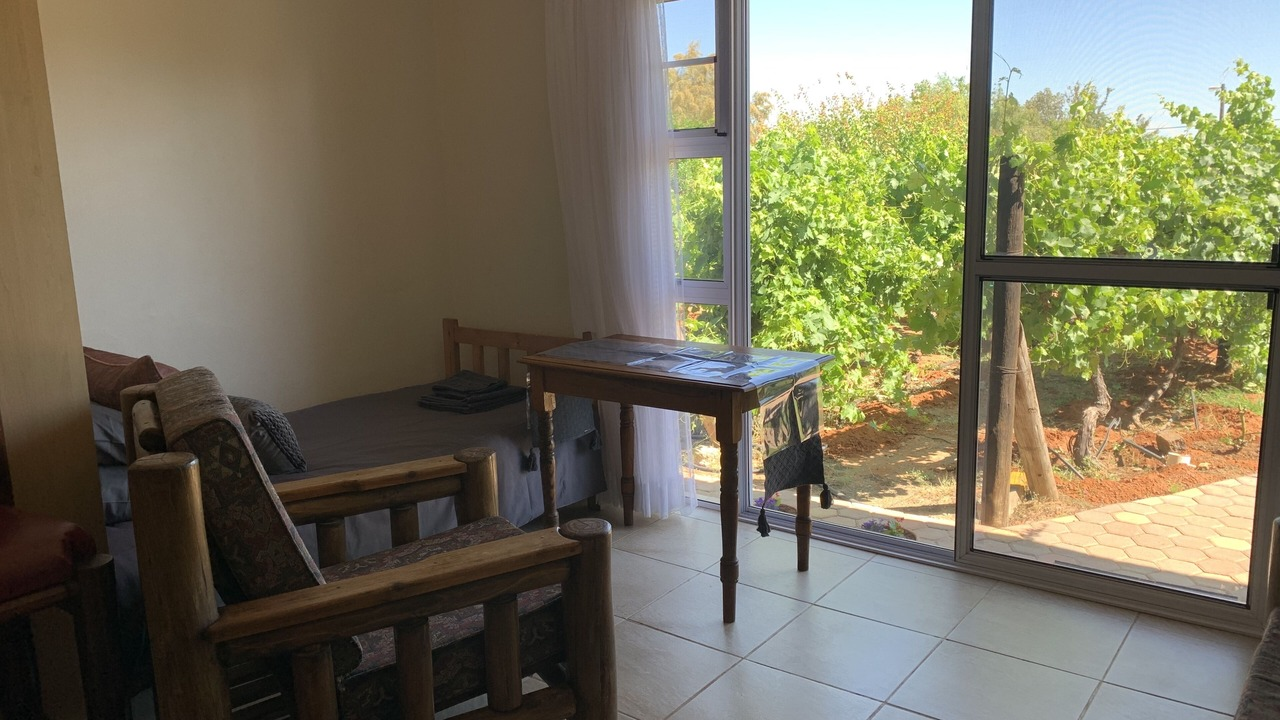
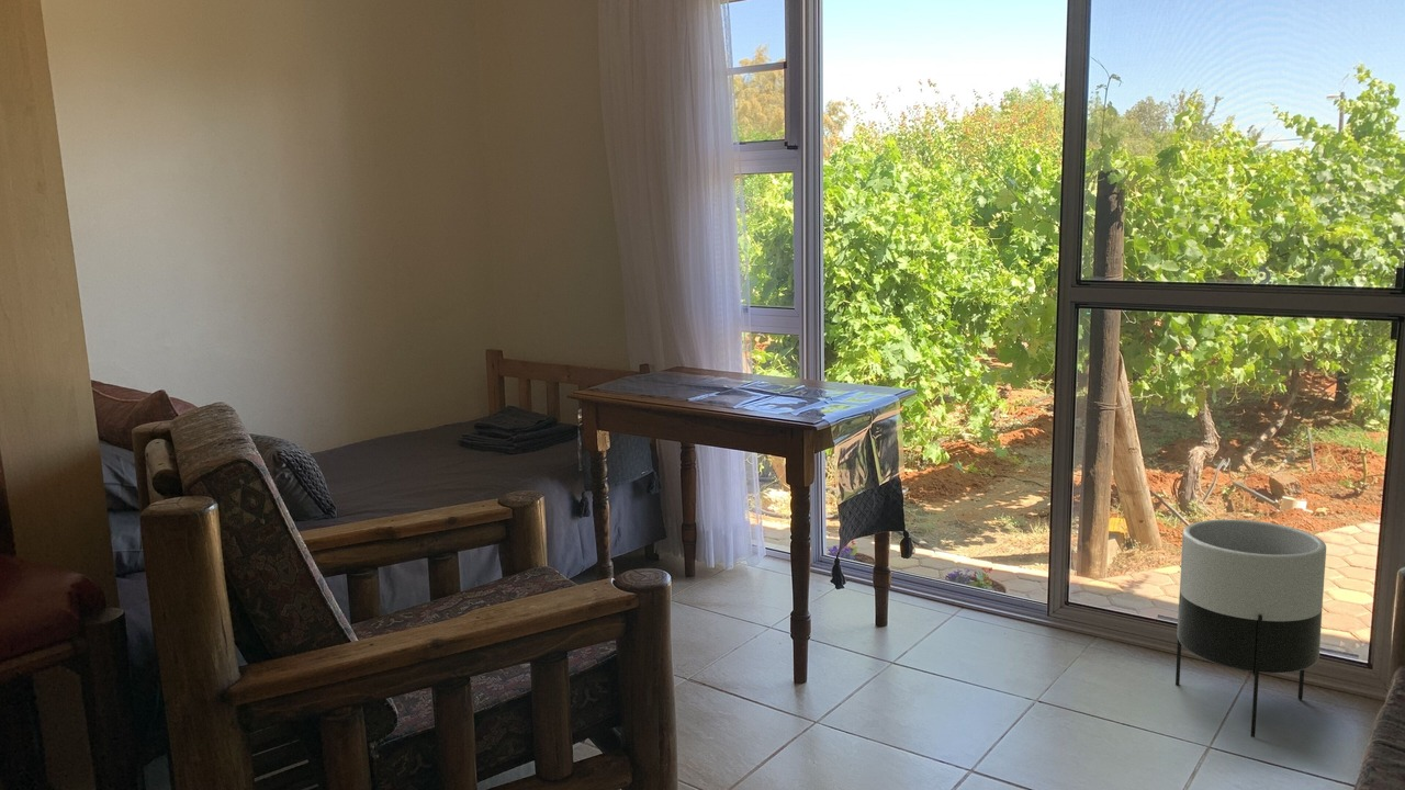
+ planter [1174,518,1327,738]
